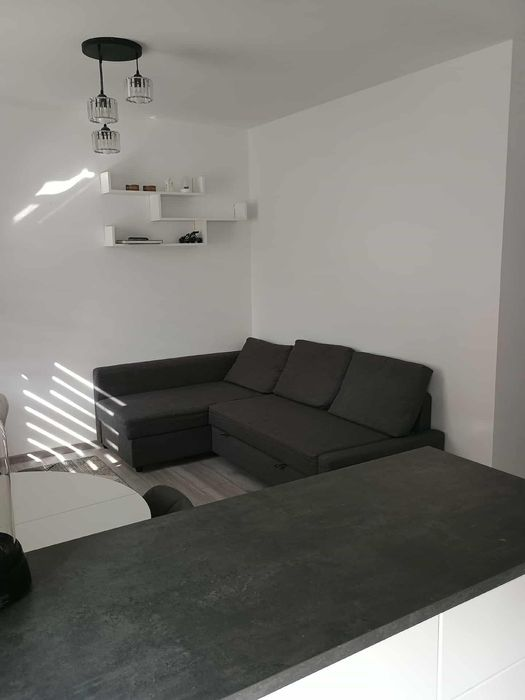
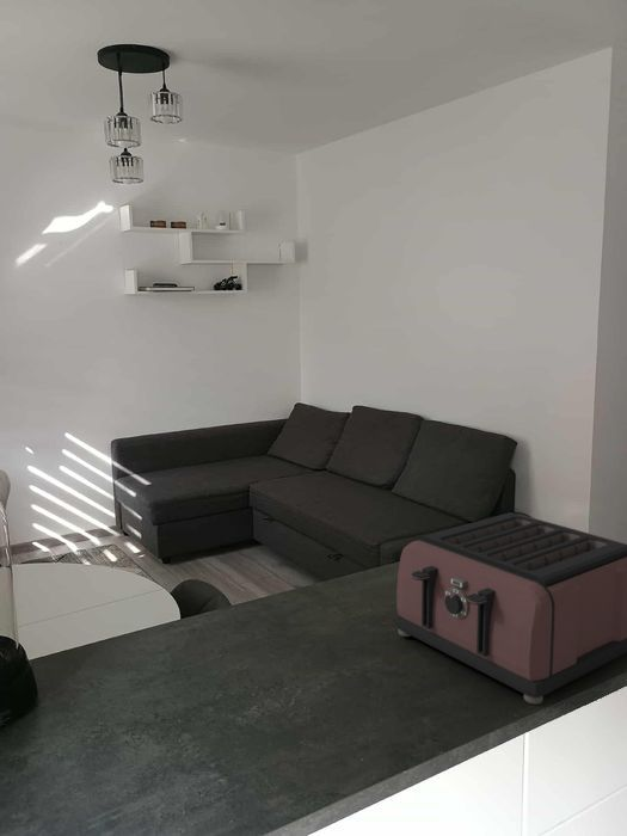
+ toaster [392,511,627,705]
